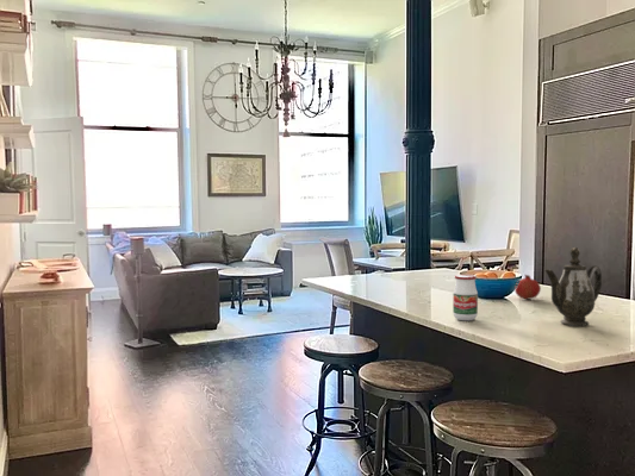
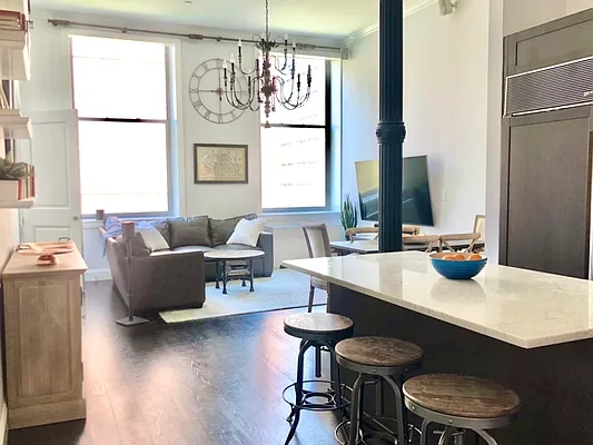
- teapot [543,246,603,327]
- fruit [513,274,542,300]
- jar [452,274,479,321]
